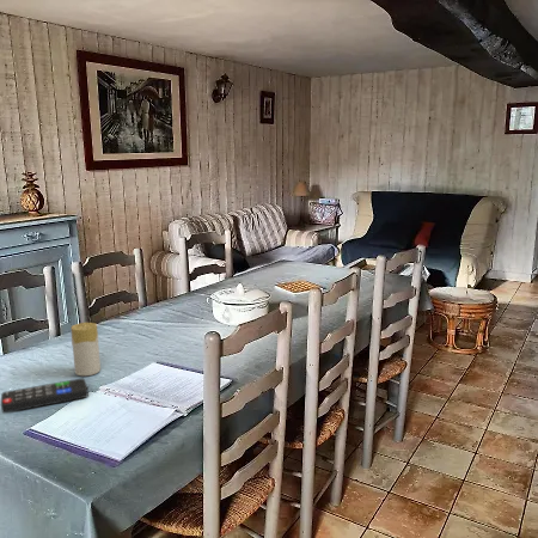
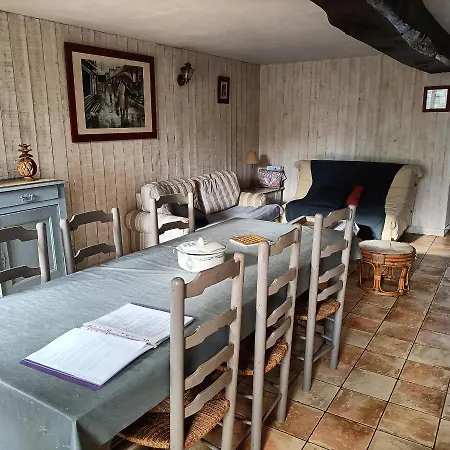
- remote control [0,378,90,414]
- candle [71,322,102,377]
